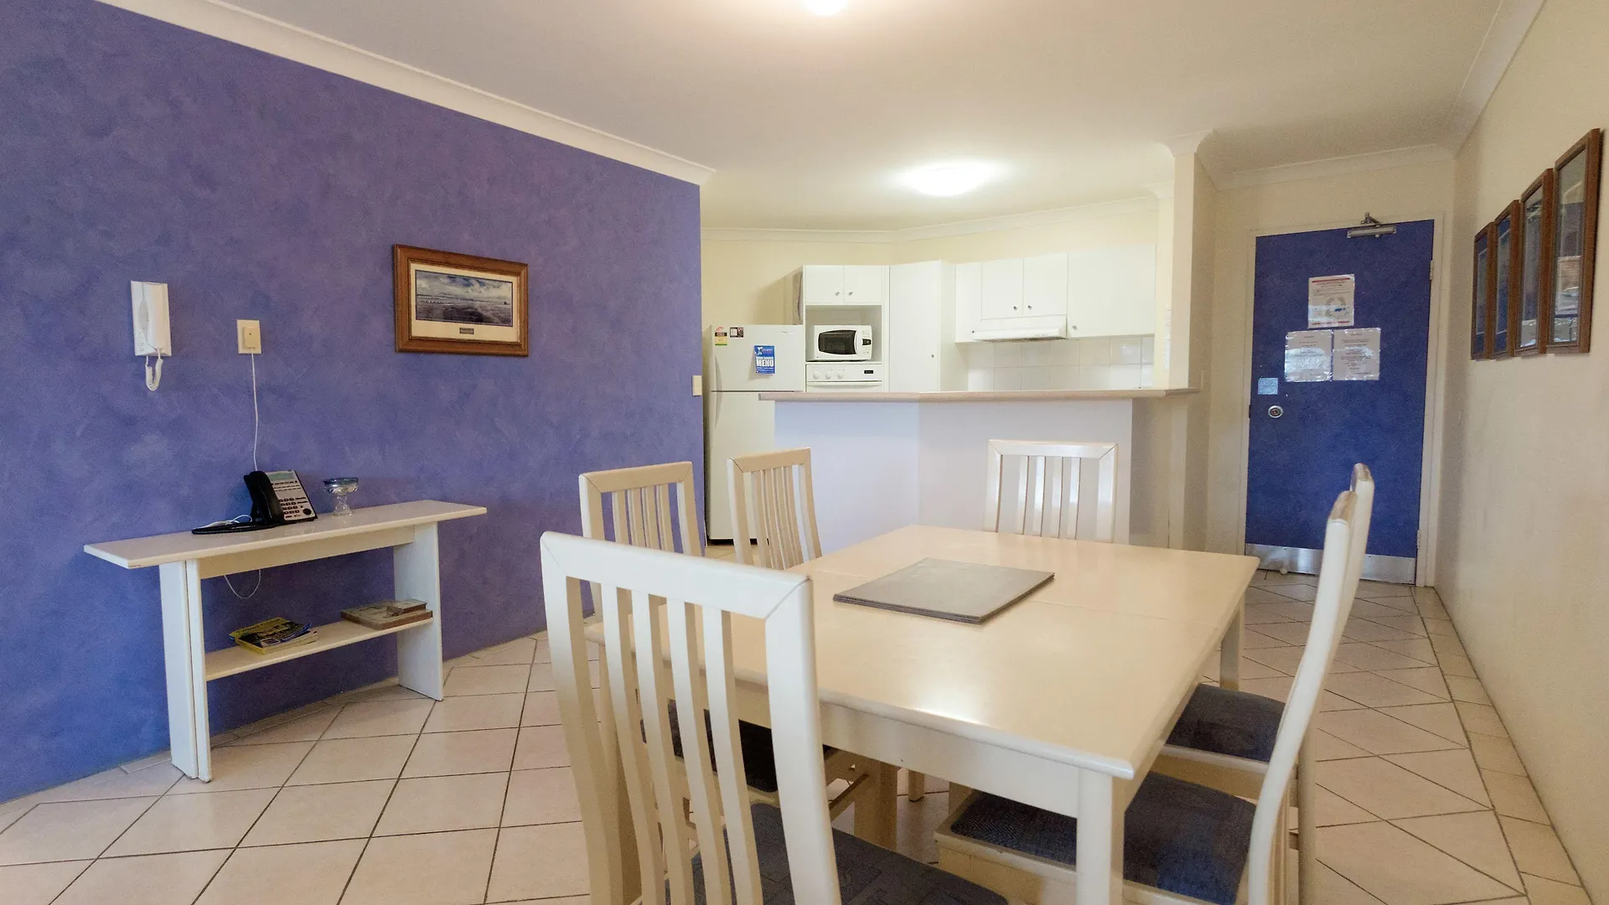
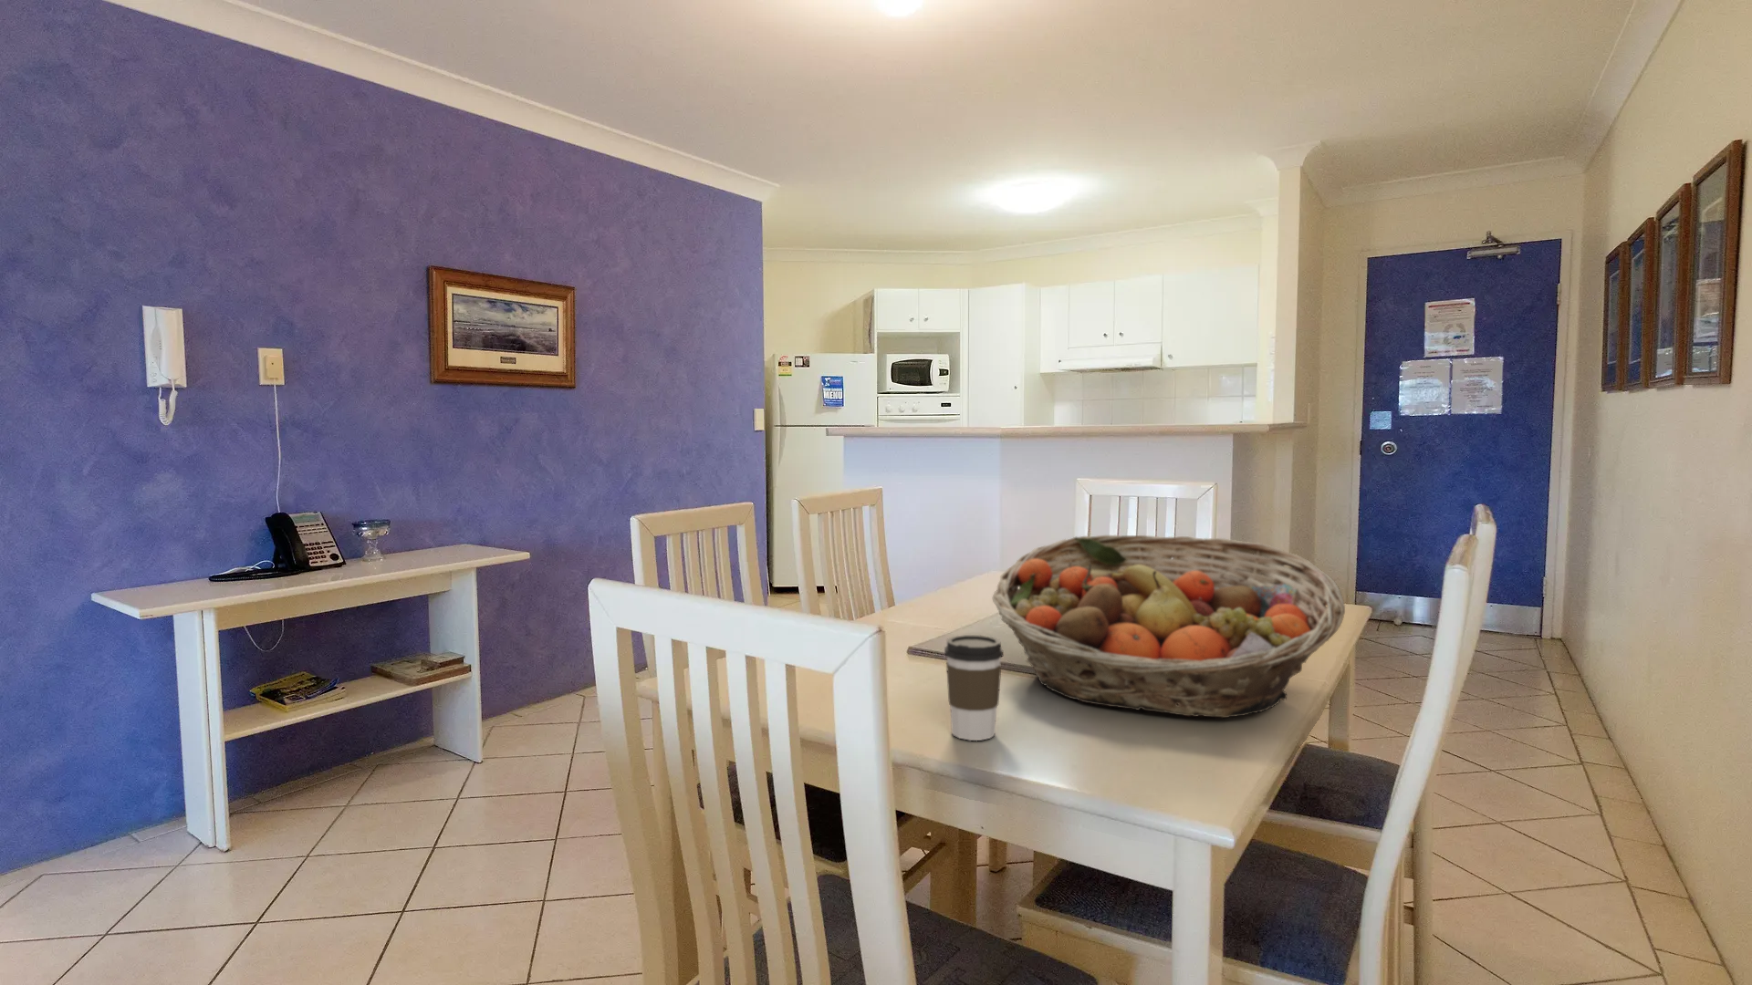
+ fruit basket [992,534,1346,719]
+ coffee cup [943,634,1004,742]
